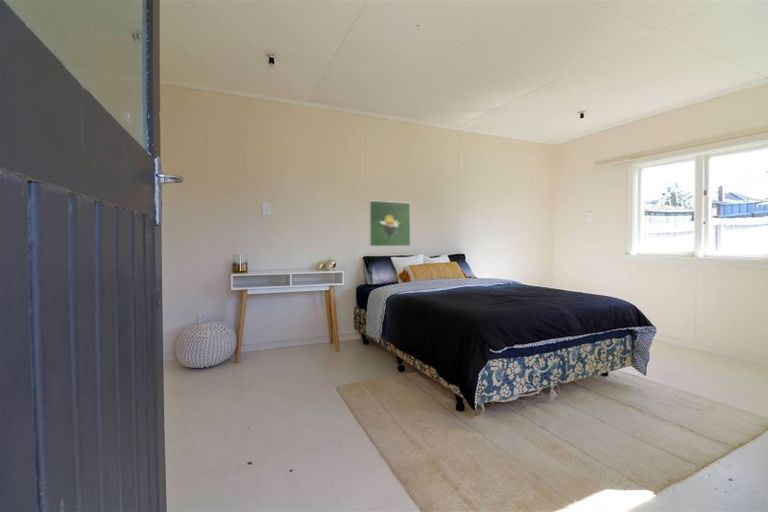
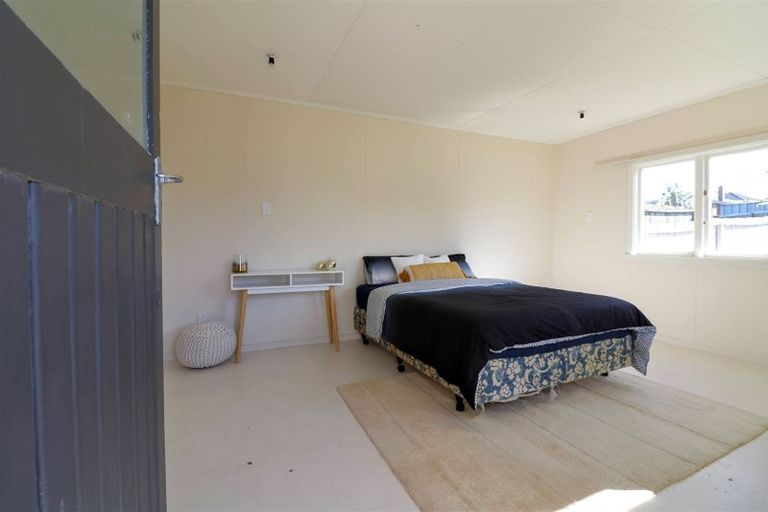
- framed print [368,199,412,248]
